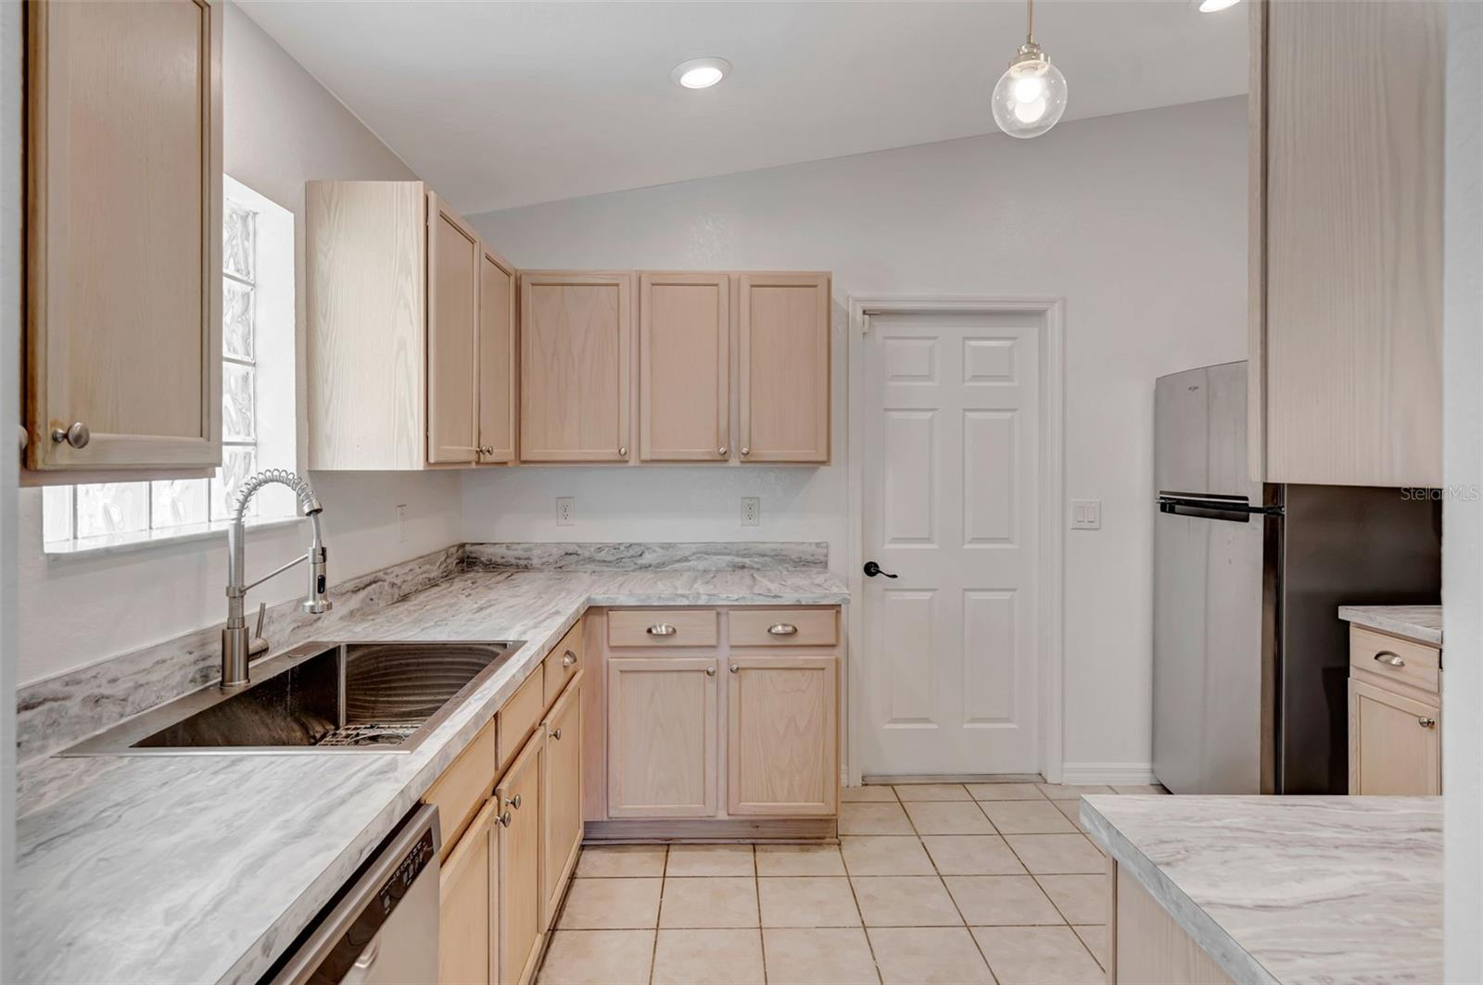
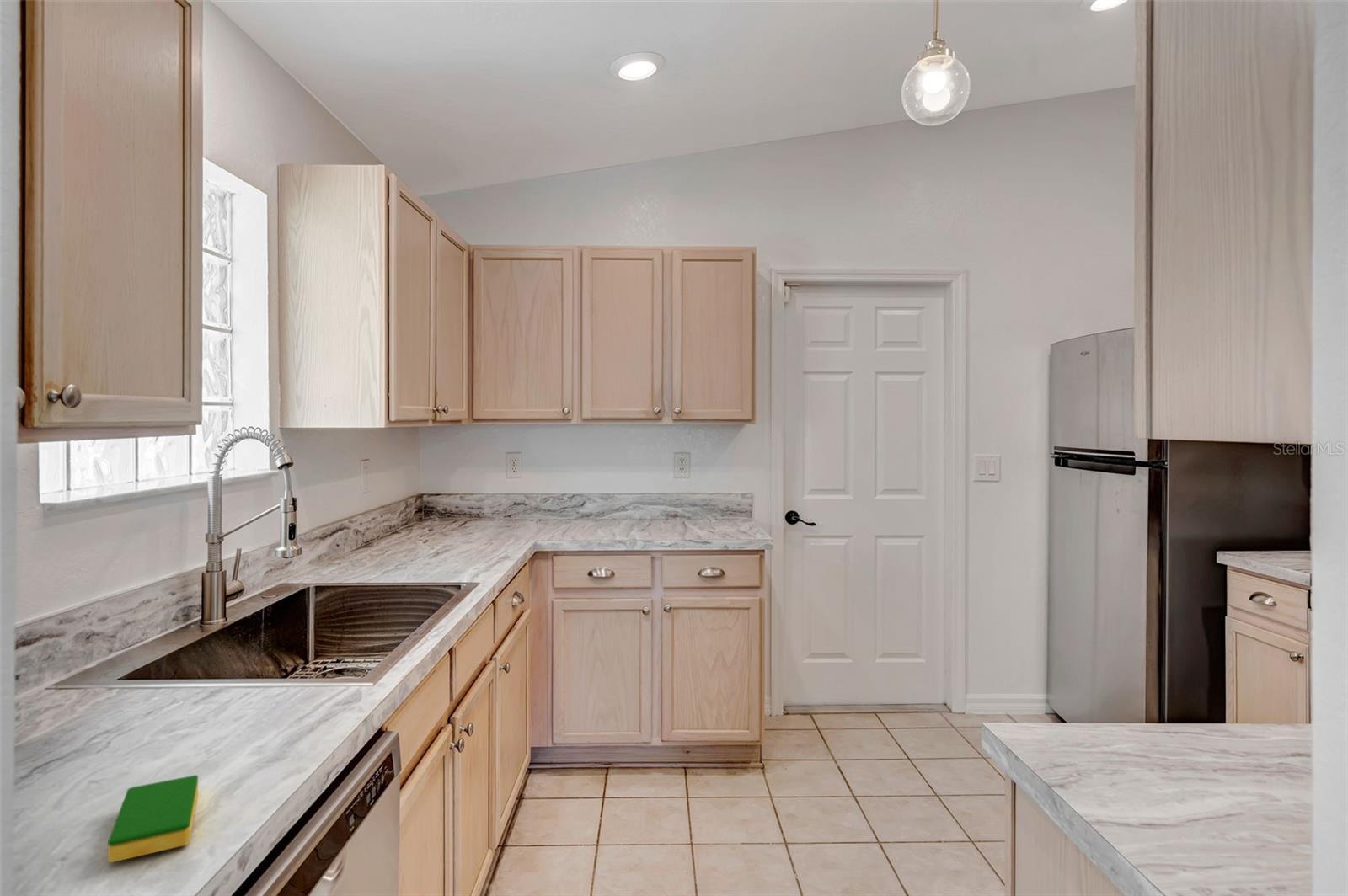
+ dish sponge [107,774,199,863]
